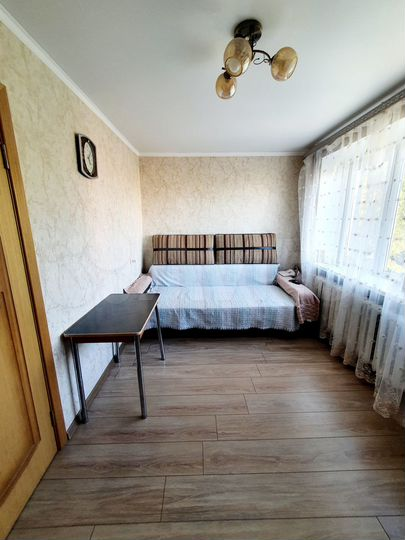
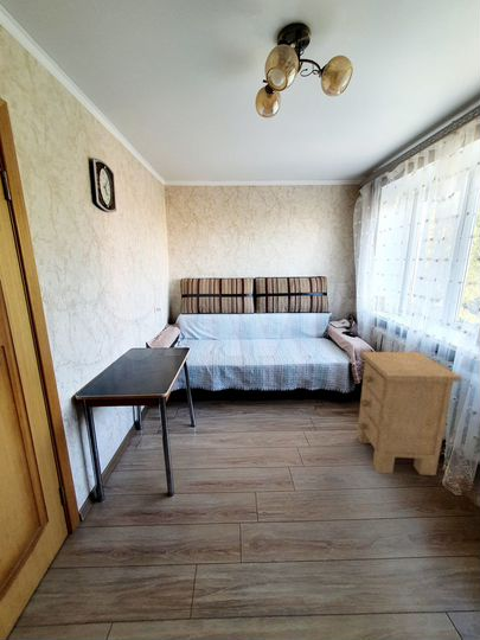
+ nightstand [356,351,462,476]
